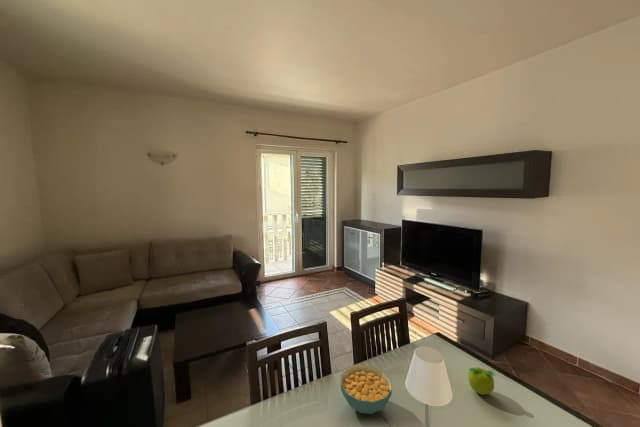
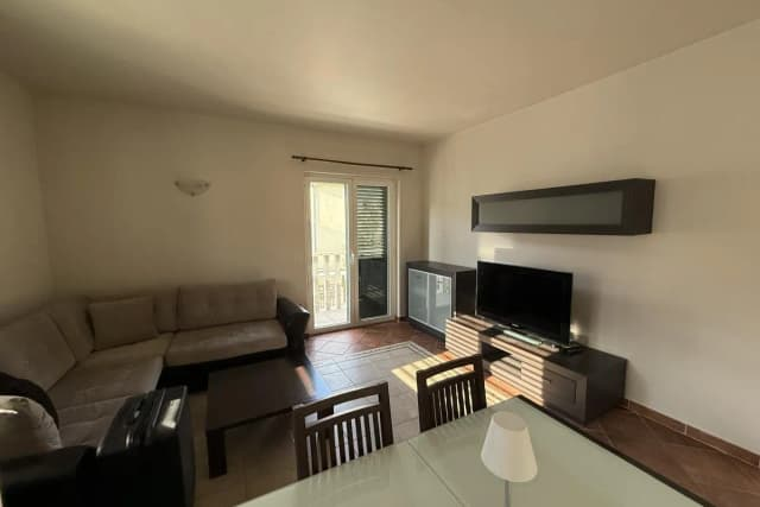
- fruit [467,366,496,396]
- cereal bowl [339,364,393,415]
